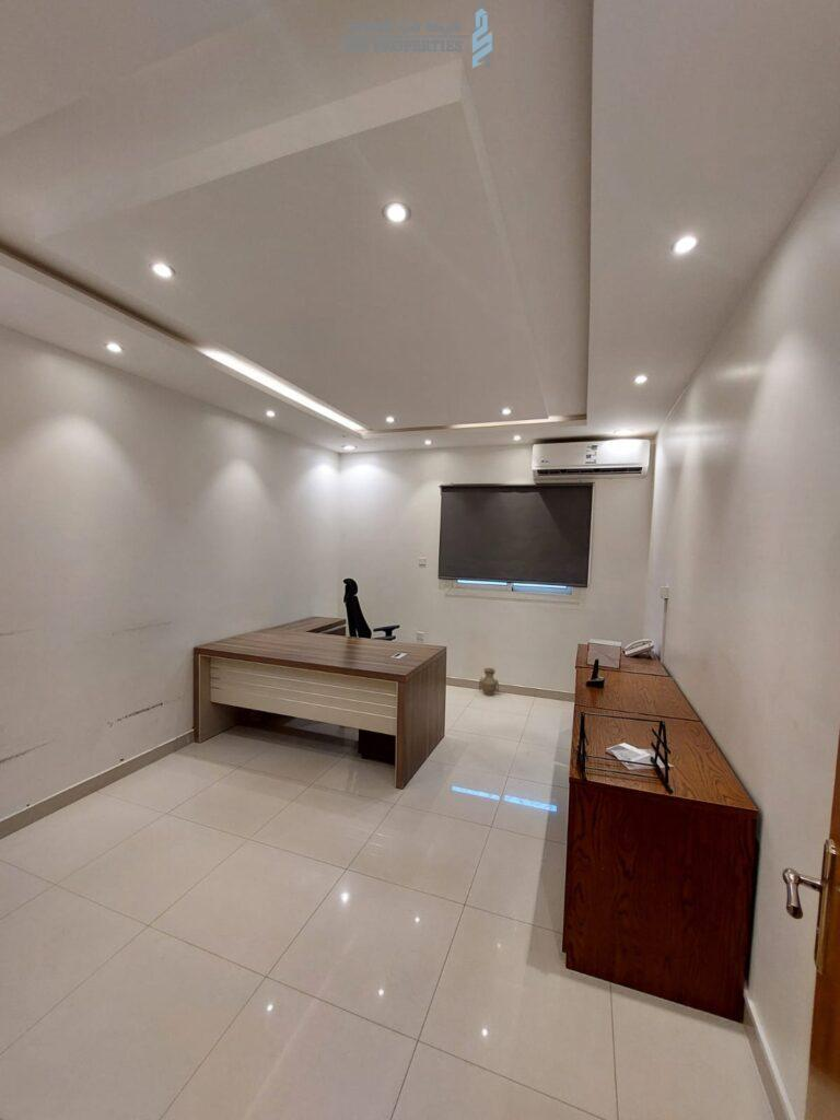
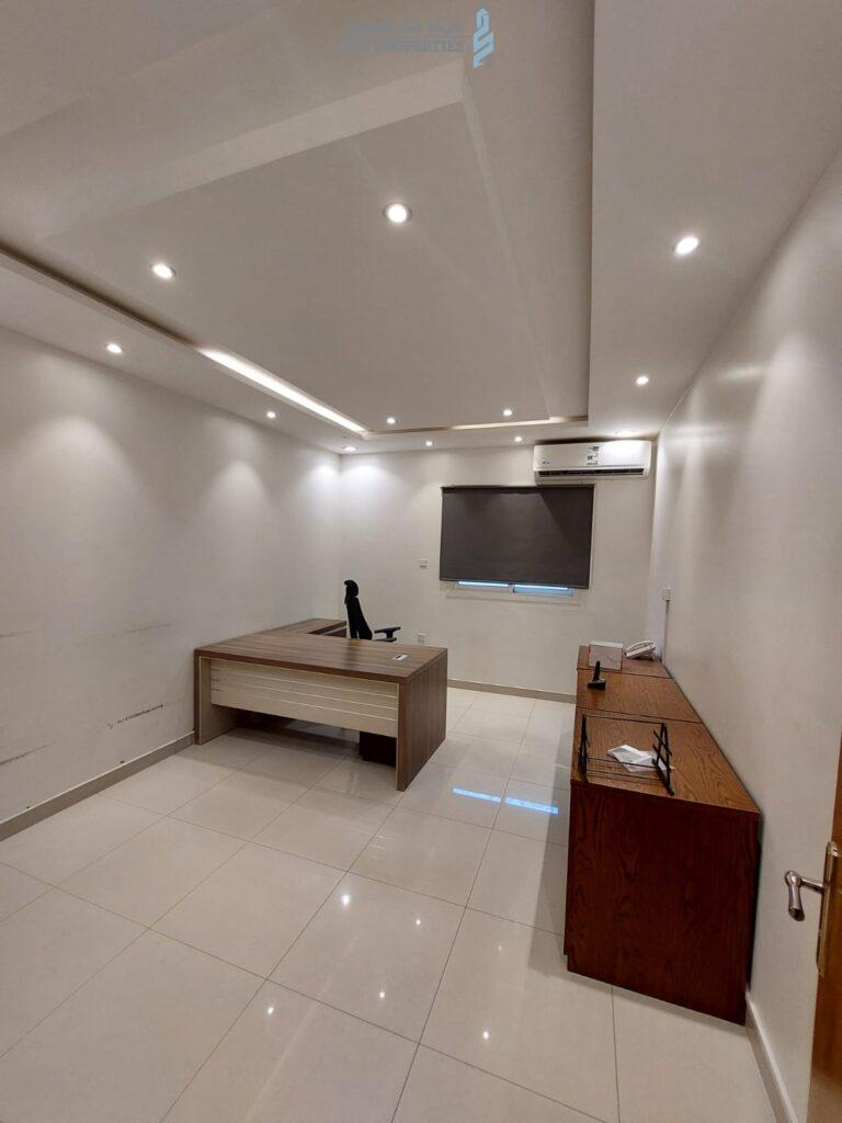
- vase [478,667,500,697]
